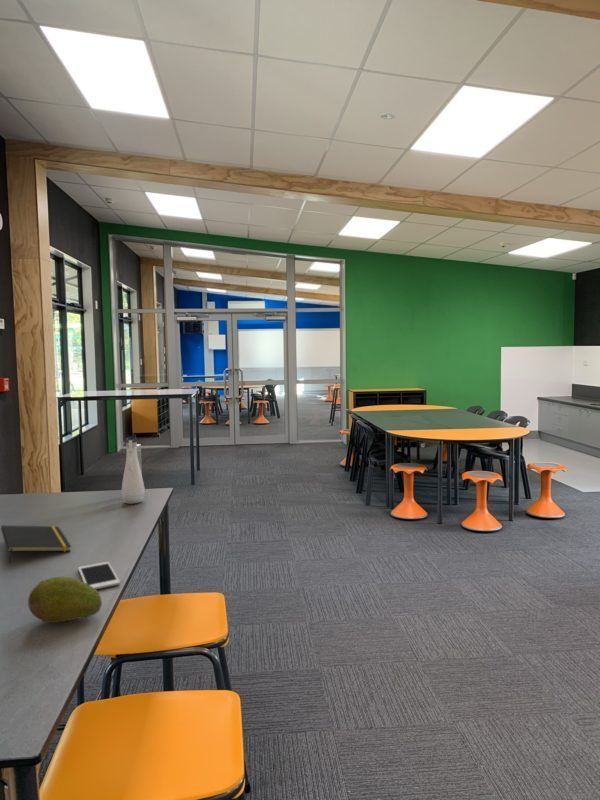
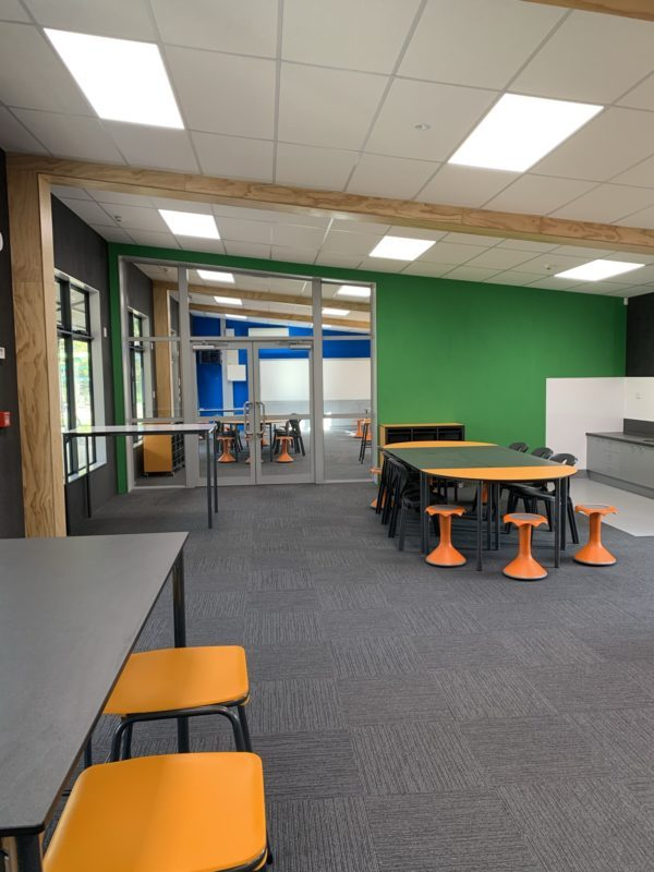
- notepad [0,524,72,564]
- cell phone [77,561,121,590]
- water bottle [121,435,146,505]
- fruit [27,576,103,624]
